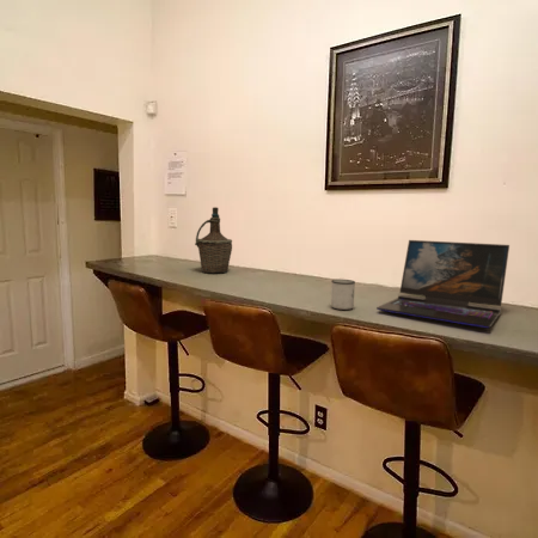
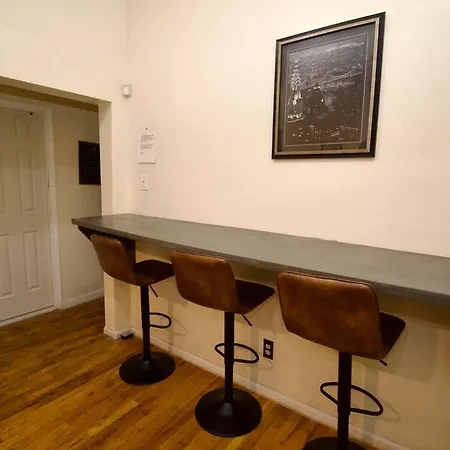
- bottle [194,206,233,274]
- laptop [375,239,511,329]
- mug [330,279,356,311]
